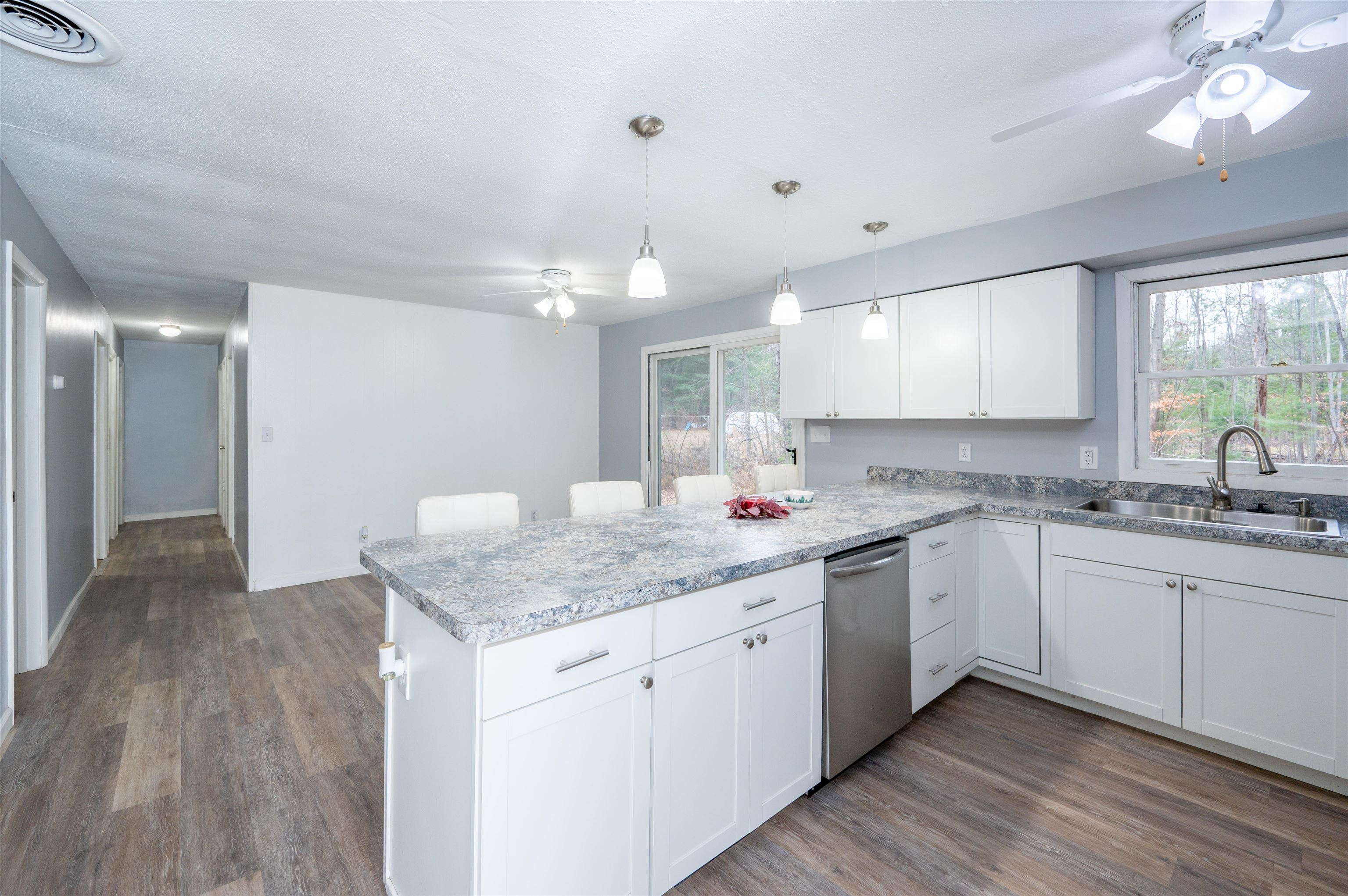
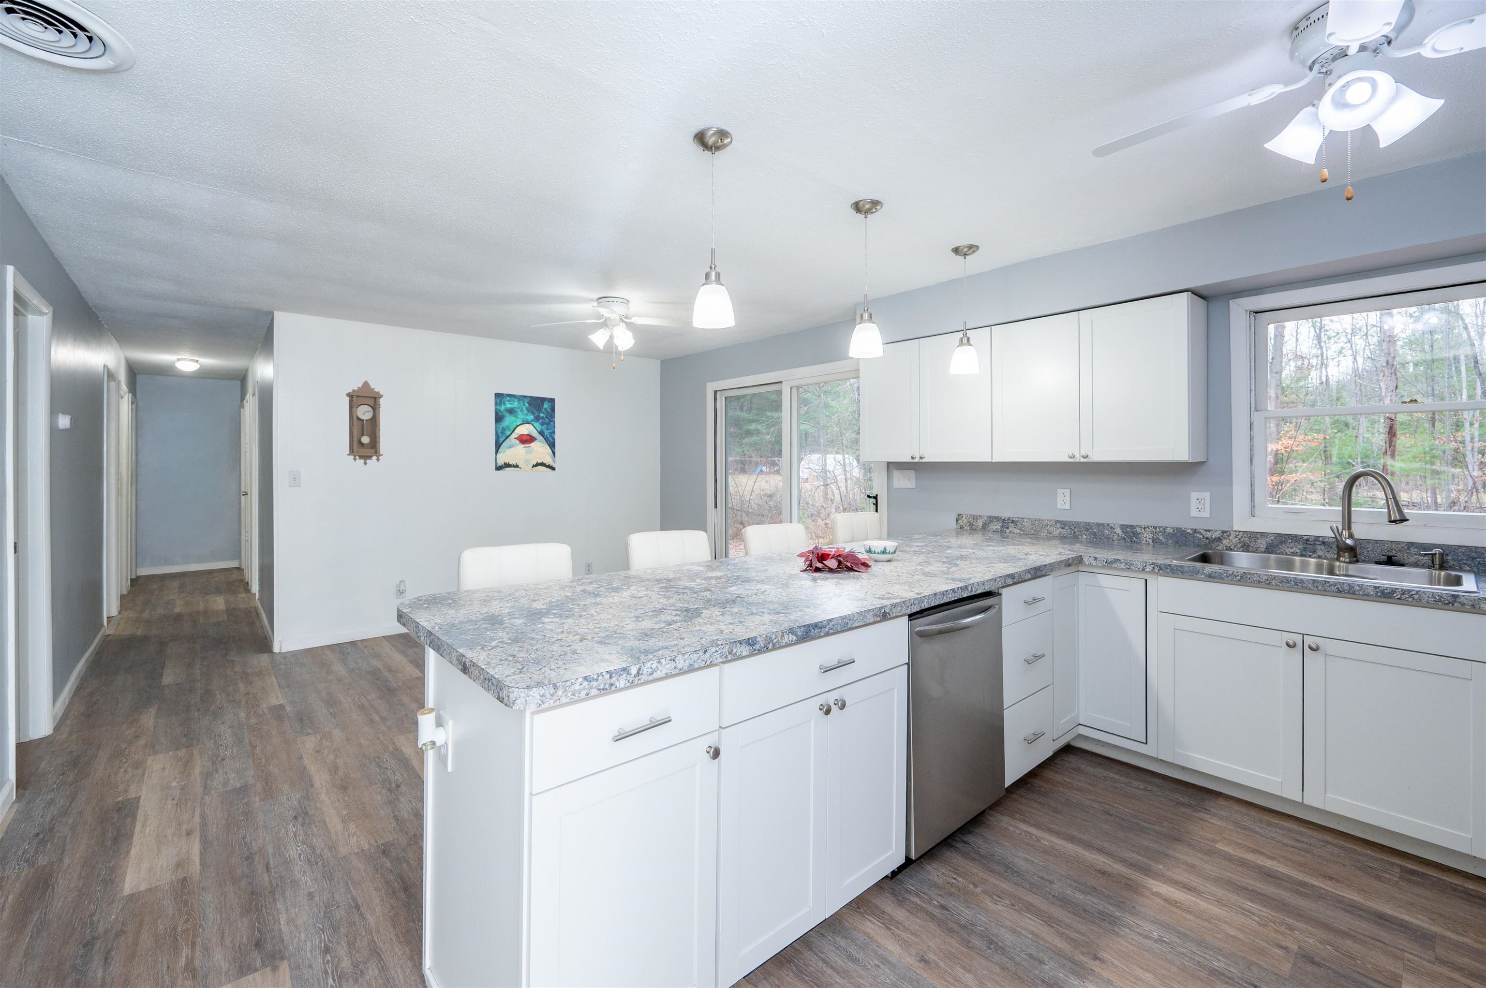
+ wall art [494,393,556,472]
+ pendulum clock [345,380,384,466]
